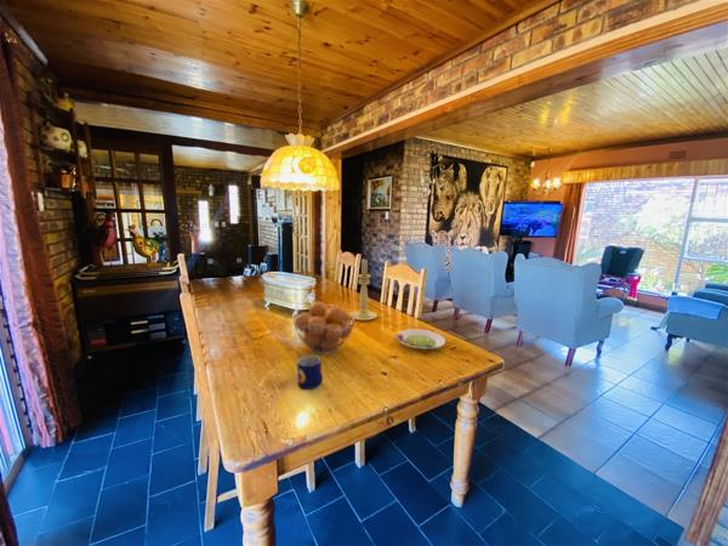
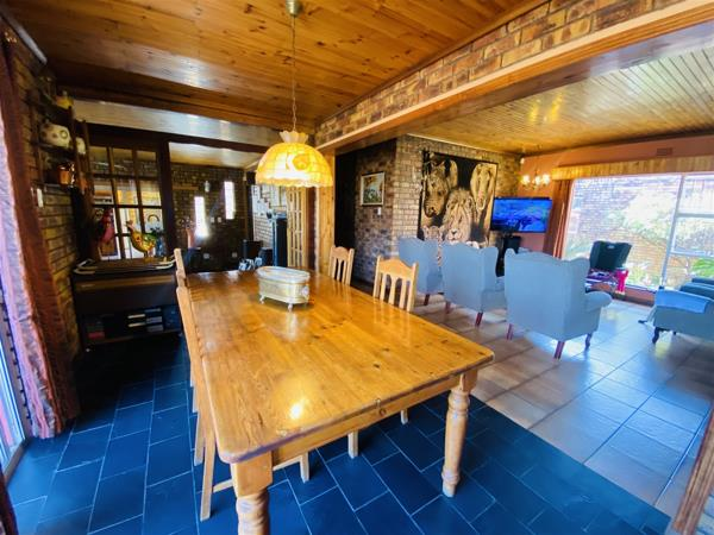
- fruit basket [291,301,357,356]
- candle holder [348,258,379,322]
- salad plate [394,328,447,349]
- mug [296,354,324,391]
